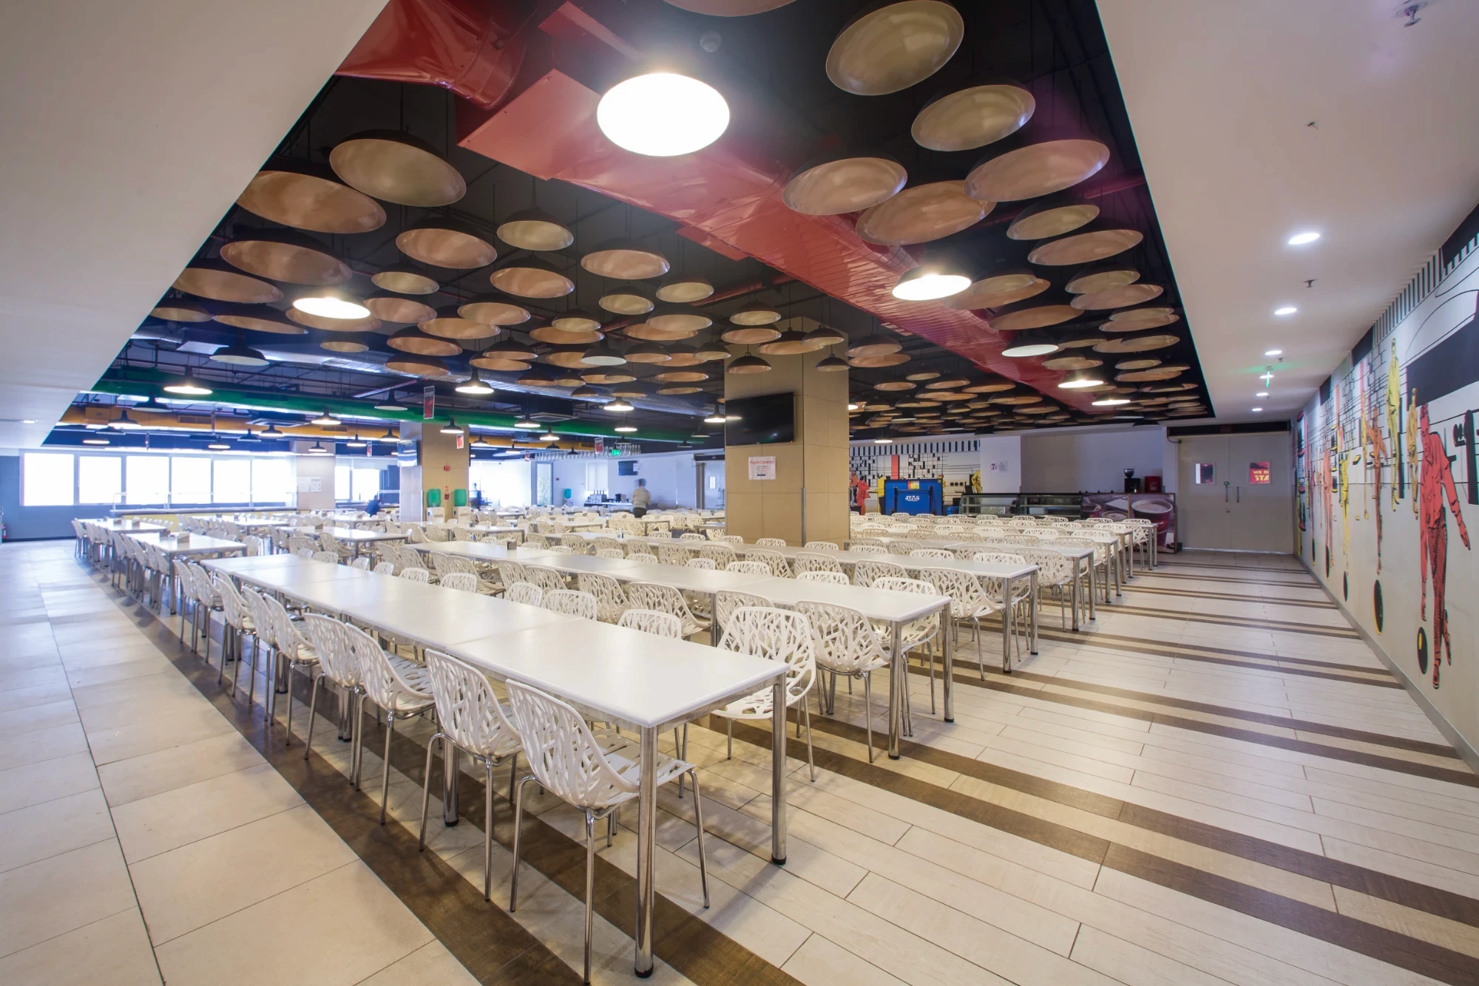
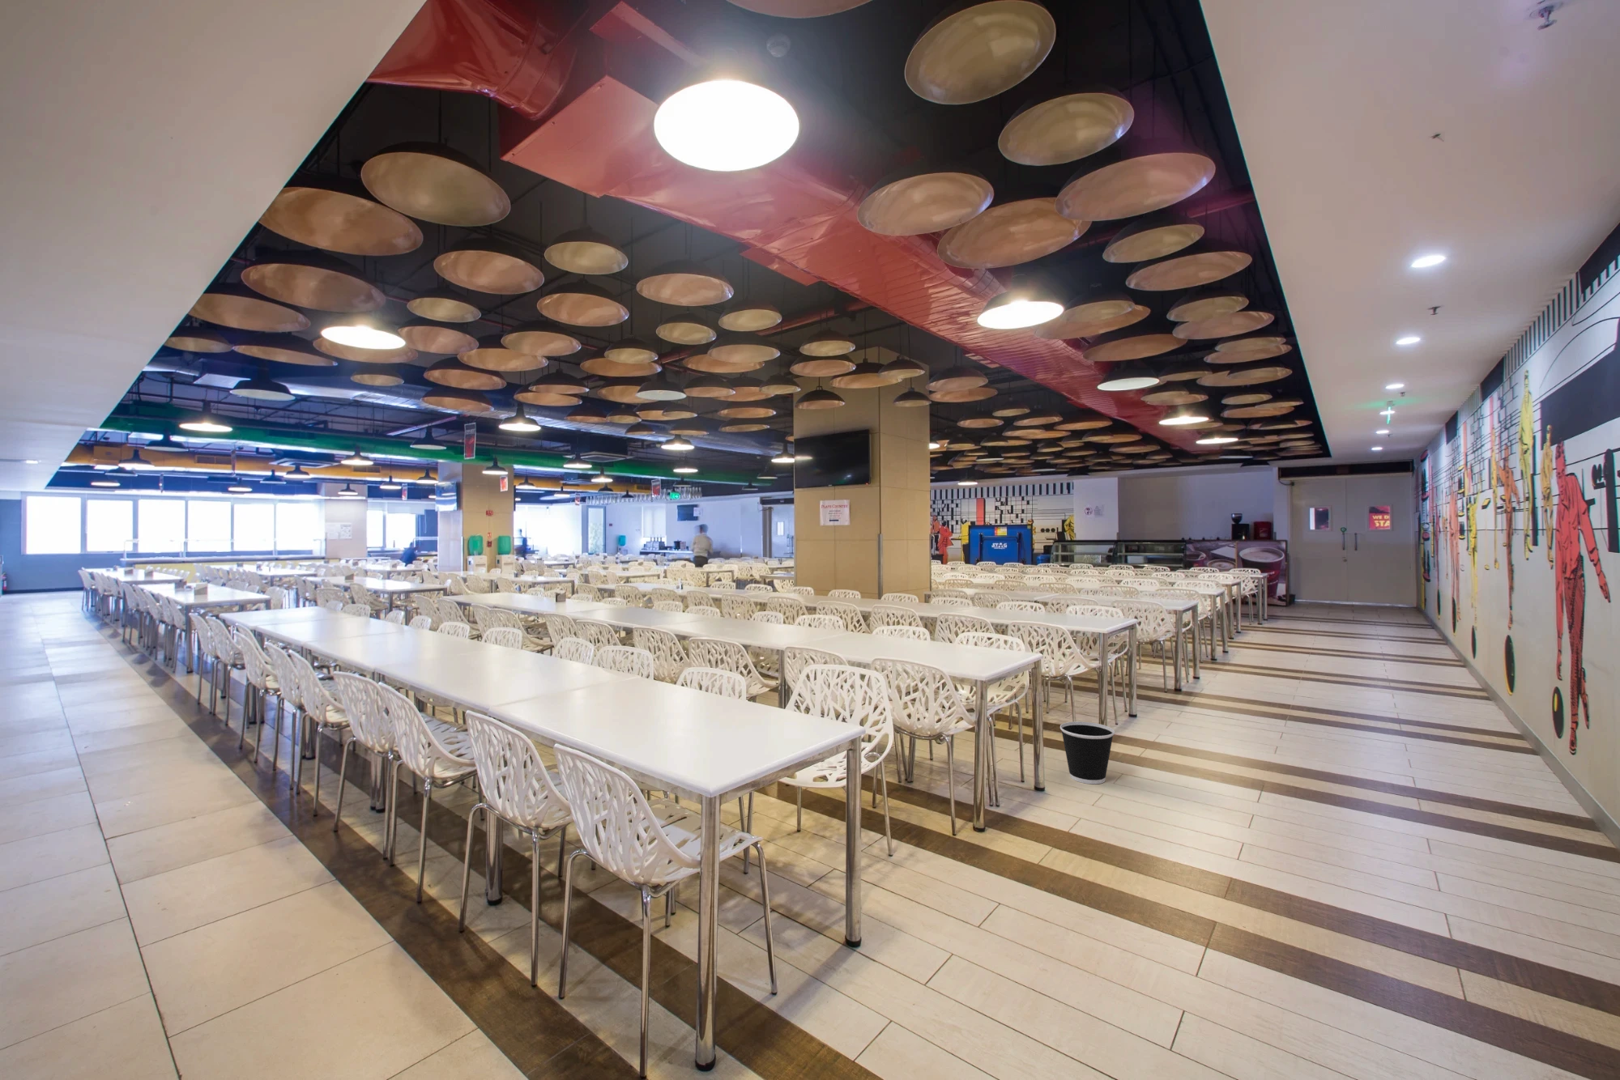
+ wastebasket [1060,721,1115,785]
